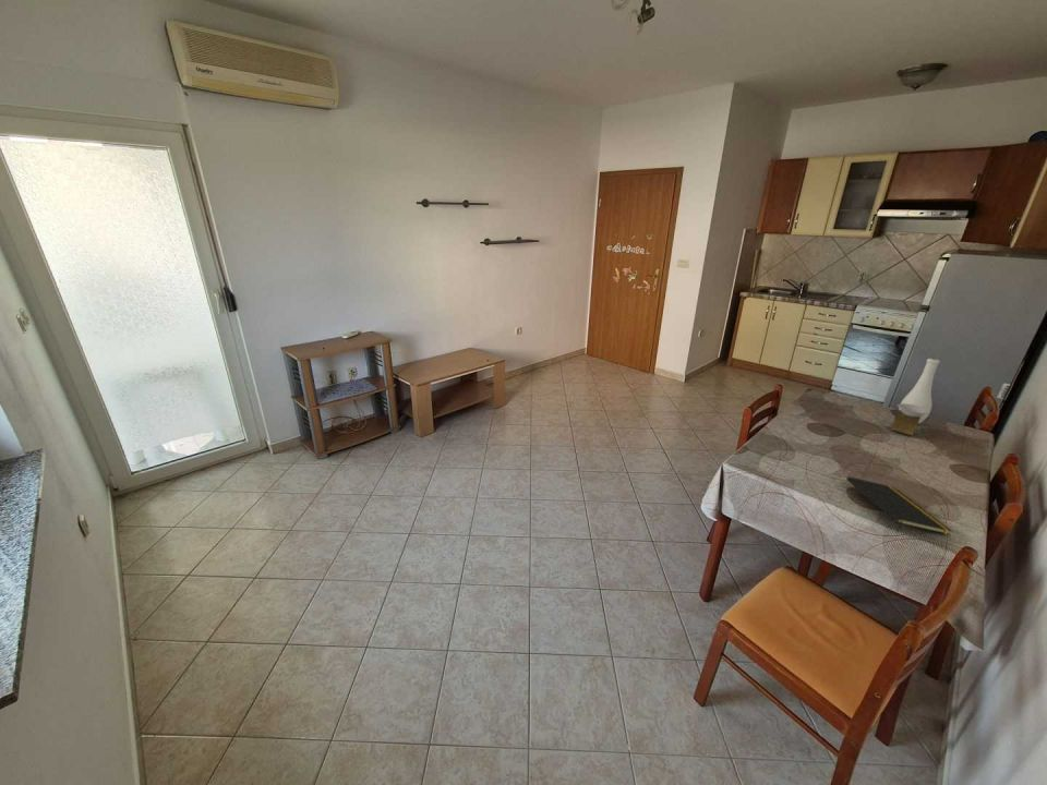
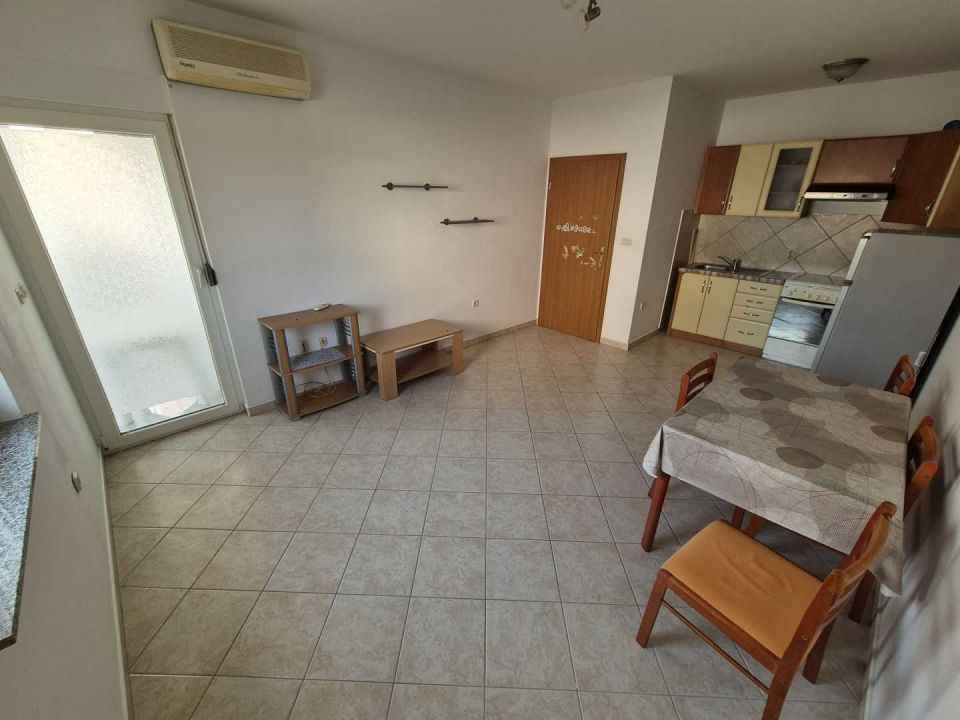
- notepad [845,475,954,535]
- vase [890,358,941,436]
